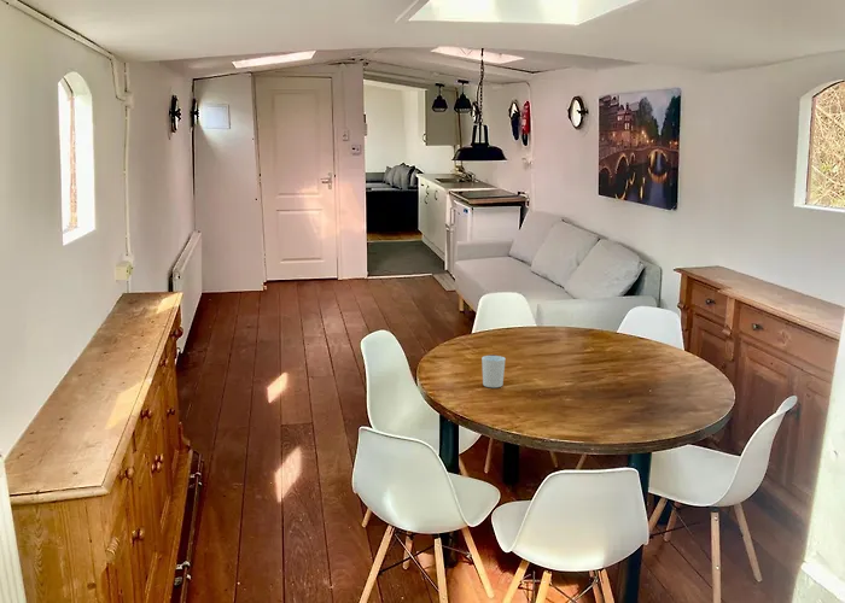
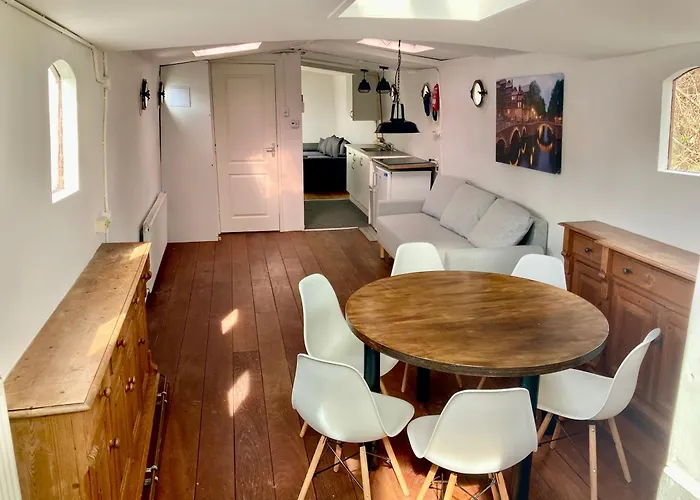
- cup [480,355,507,388]
